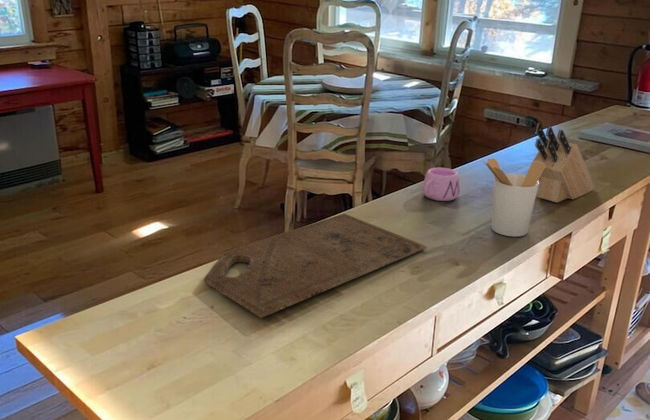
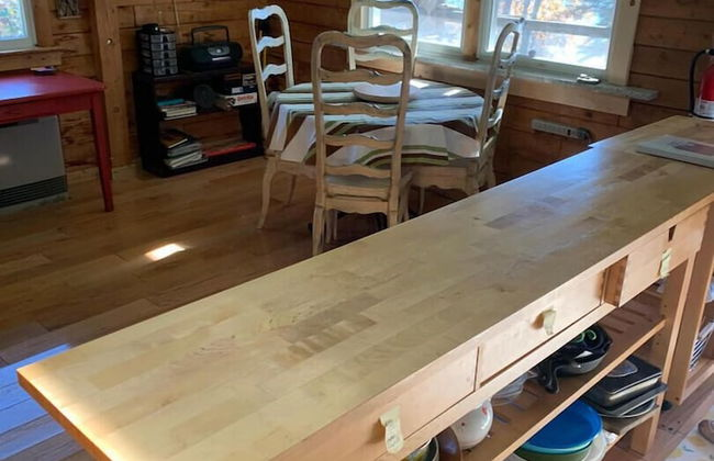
- utensil holder [482,157,545,238]
- knife block [530,122,596,204]
- cutting board [202,213,429,319]
- mug [422,167,461,202]
